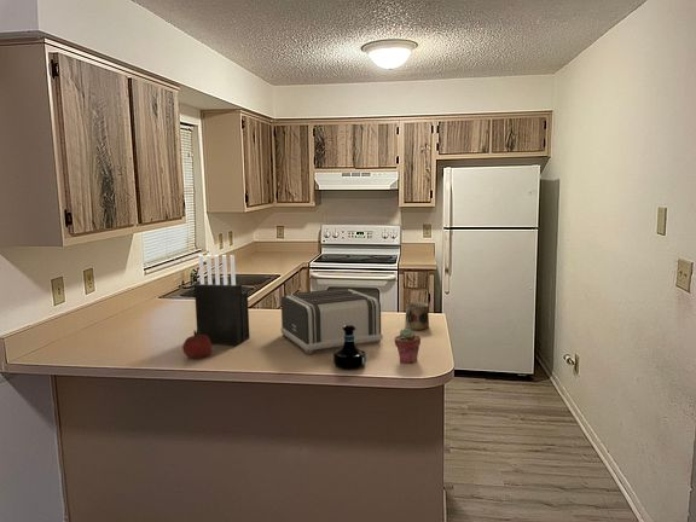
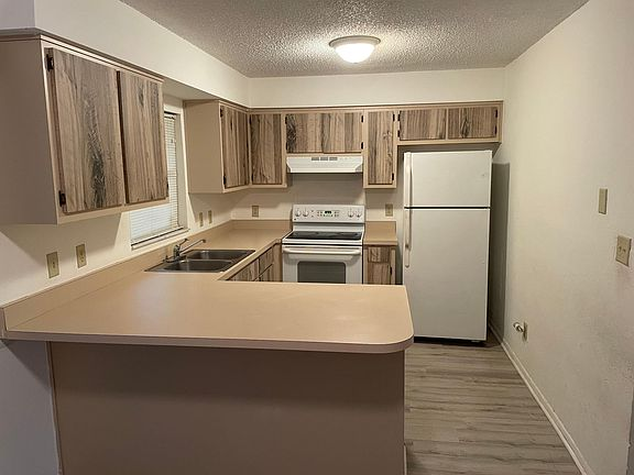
- fruit [181,329,213,359]
- mug [404,301,430,331]
- knife block [193,254,251,346]
- tequila bottle [332,325,367,371]
- toaster [279,288,384,354]
- potted succulent [394,327,422,365]
